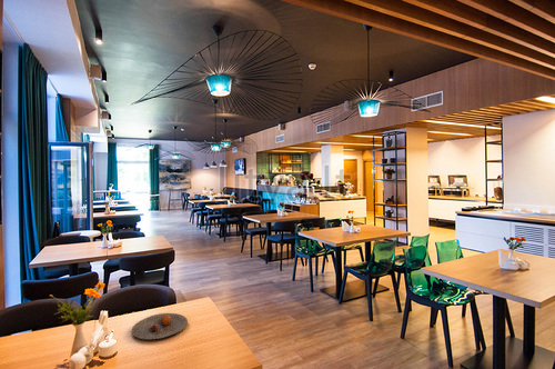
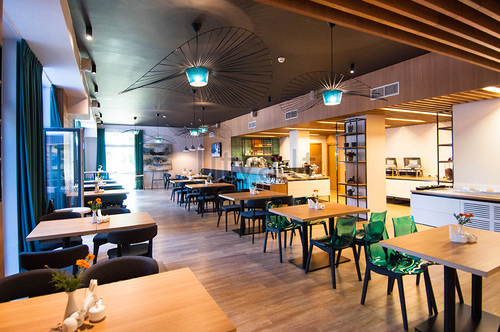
- plate [130,312,189,340]
